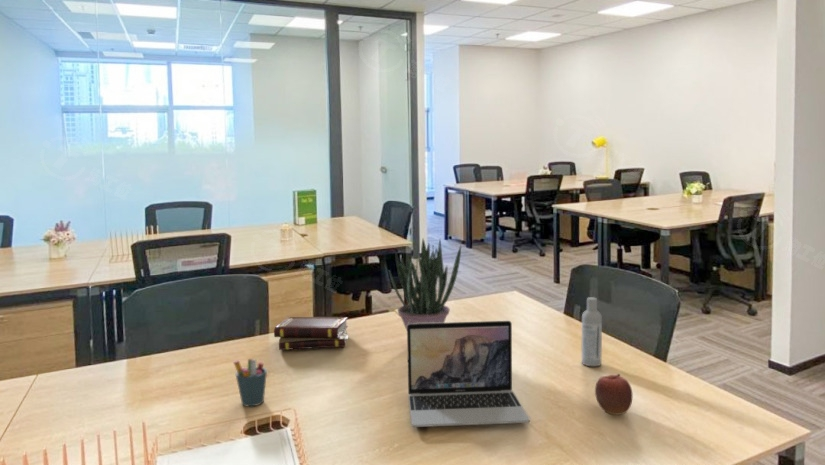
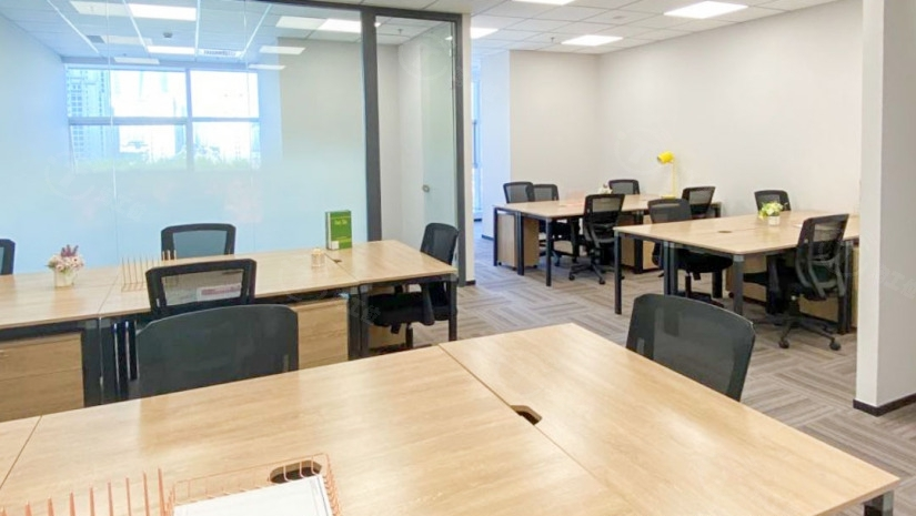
- book set [273,316,349,351]
- potted plant [388,238,462,332]
- laptop [406,320,531,428]
- bottle [581,296,603,367]
- pen holder [233,358,268,407]
- apple [594,373,634,416]
